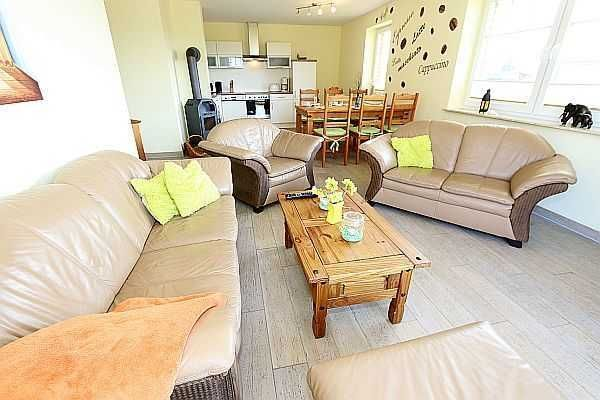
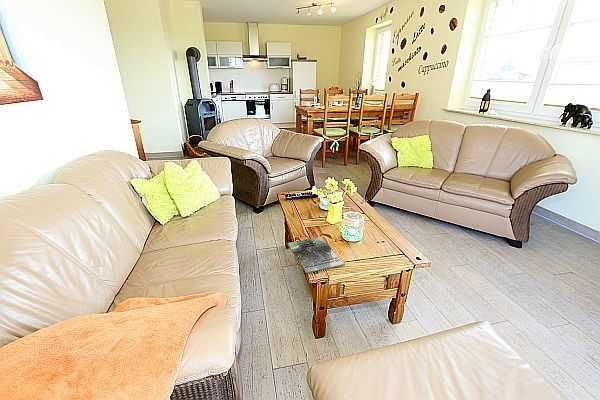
+ magazine [287,236,346,274]
